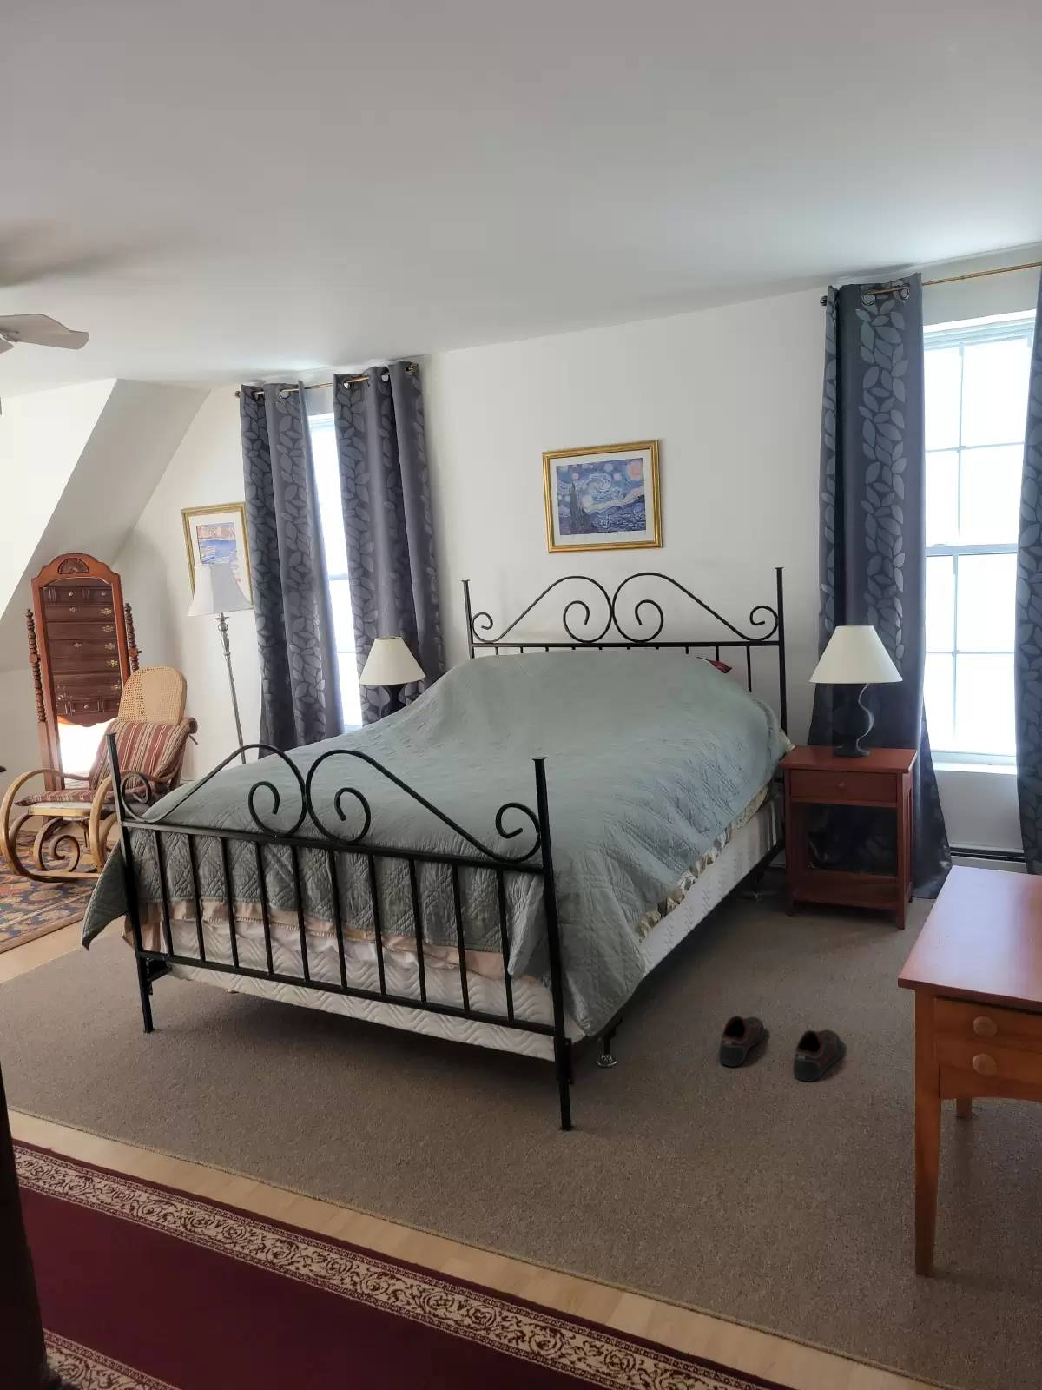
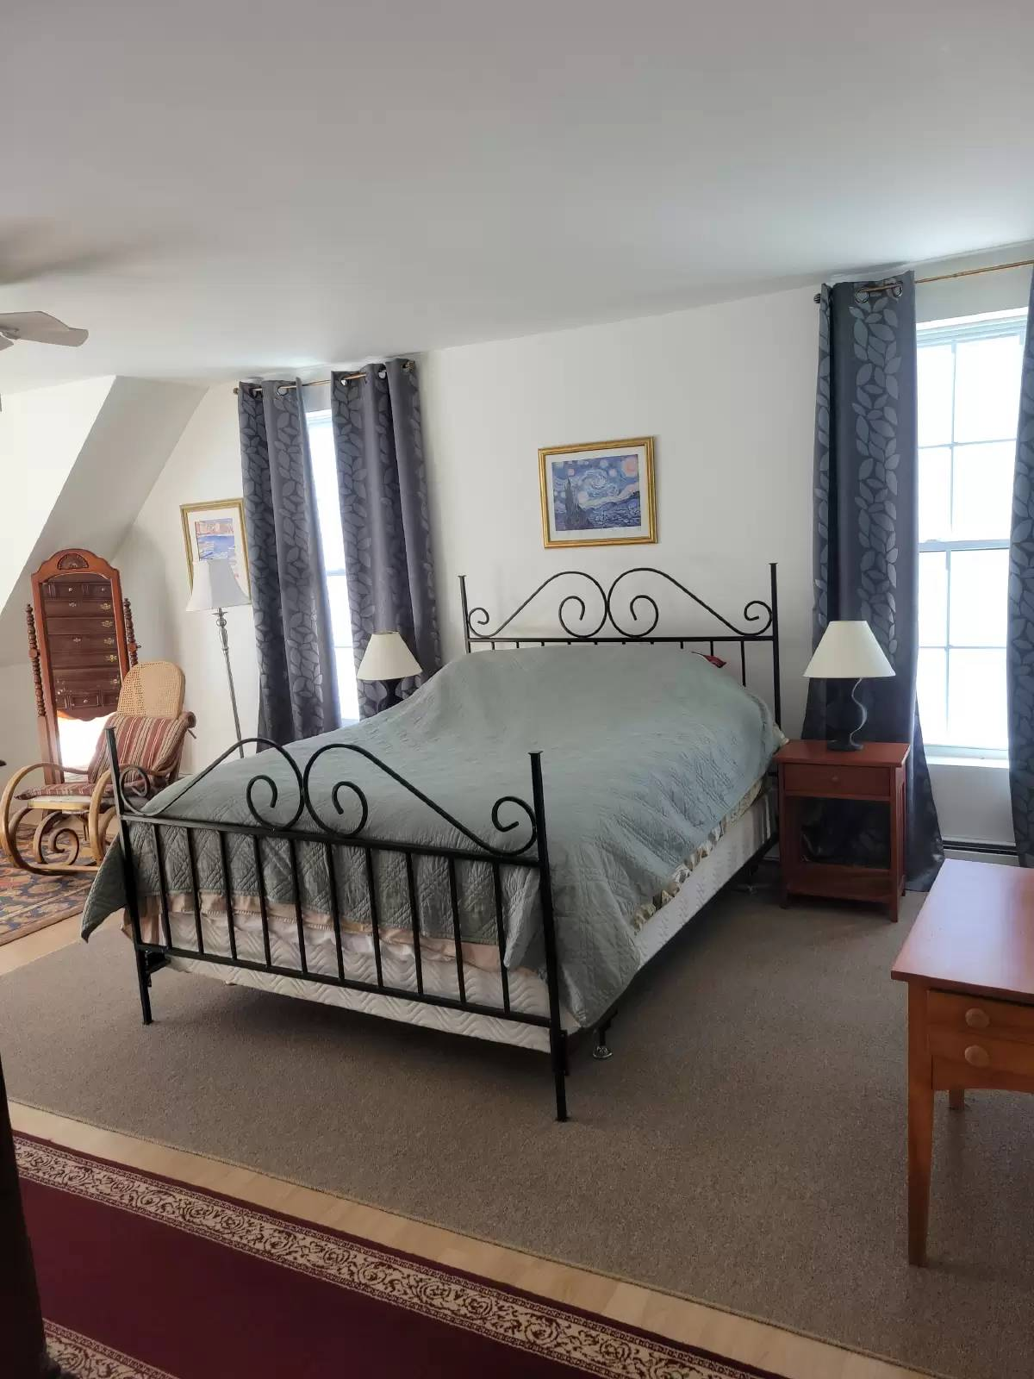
- shoe [718,1015,843,1082]
